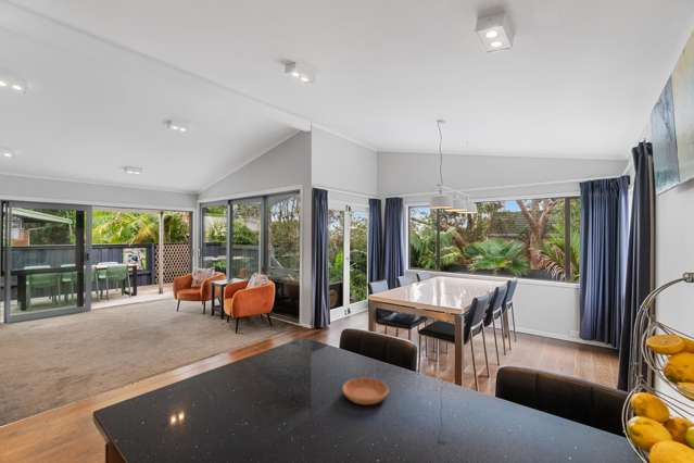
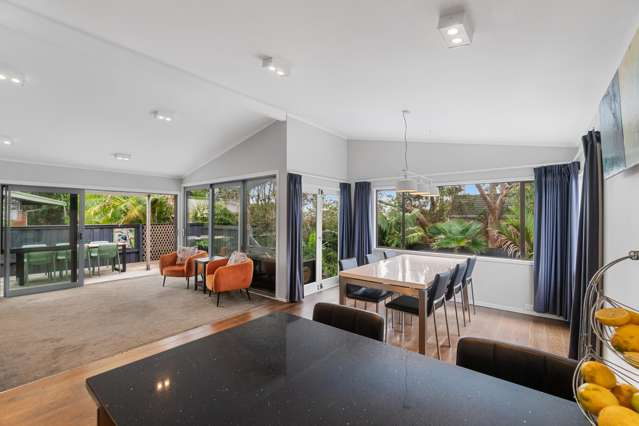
- saucer [341,377,390,405]
